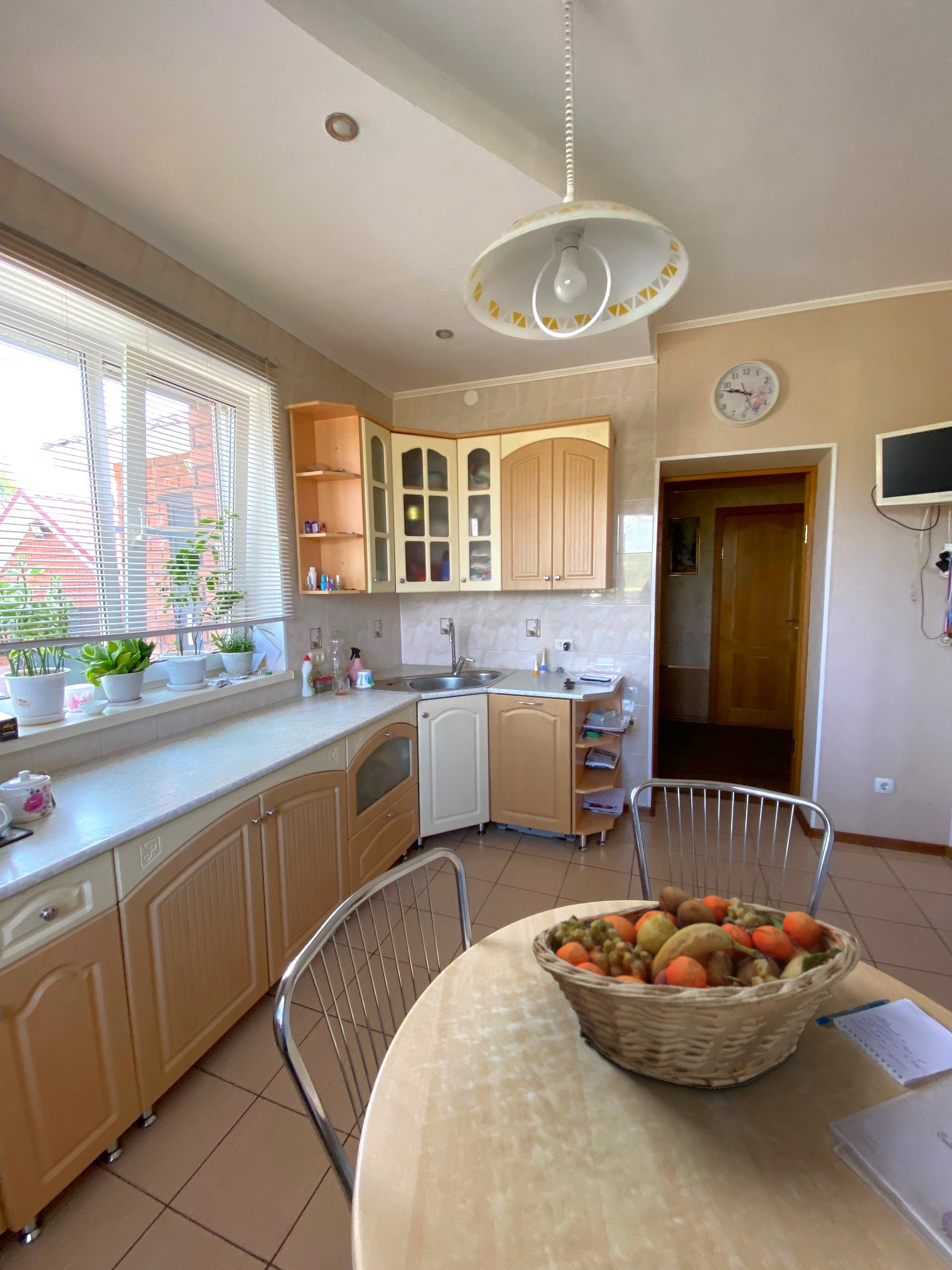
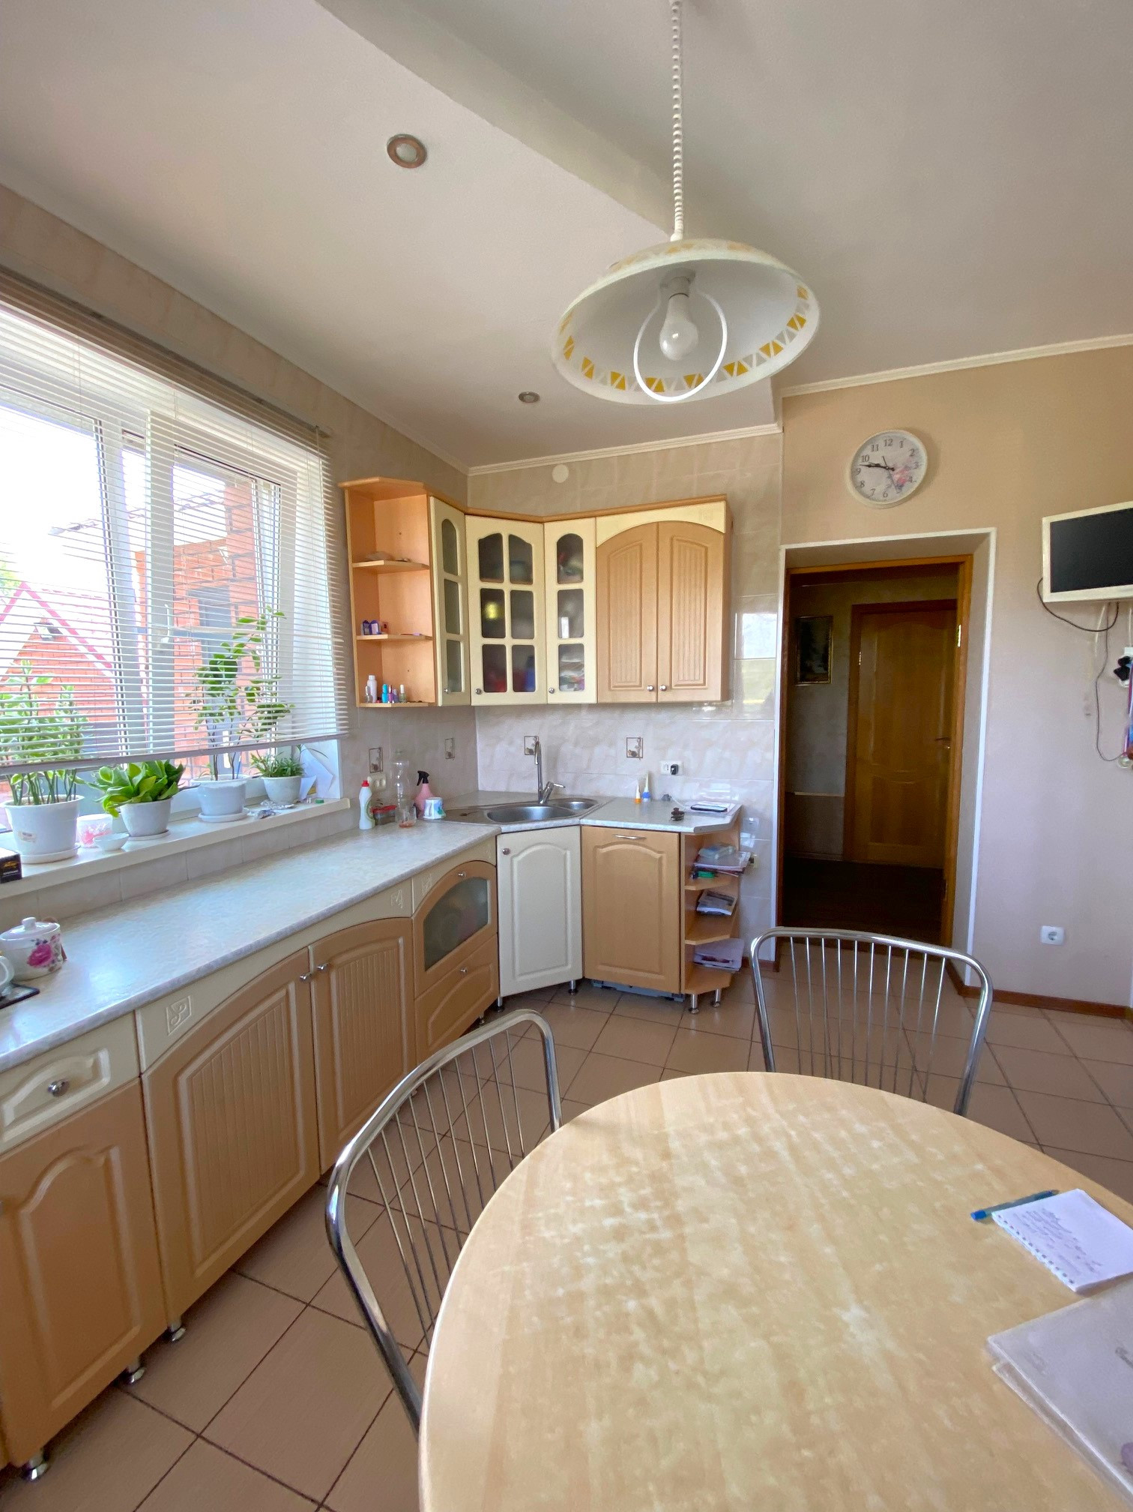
- fruit basket [531,886,862,1090]
